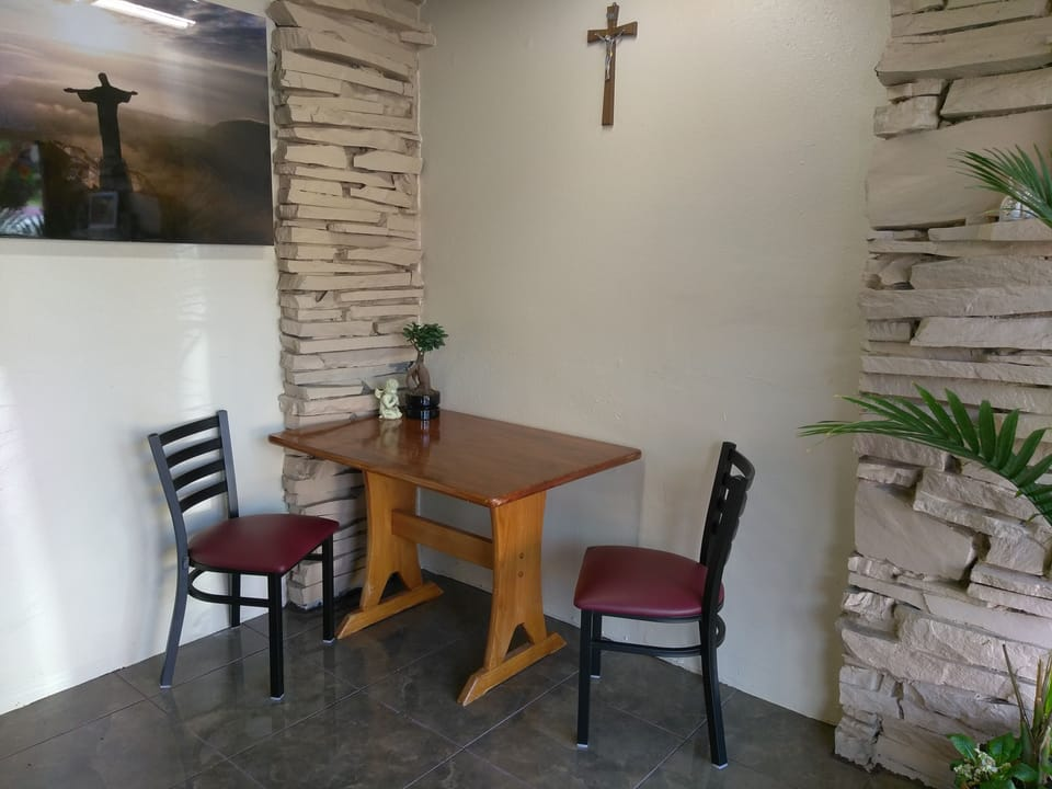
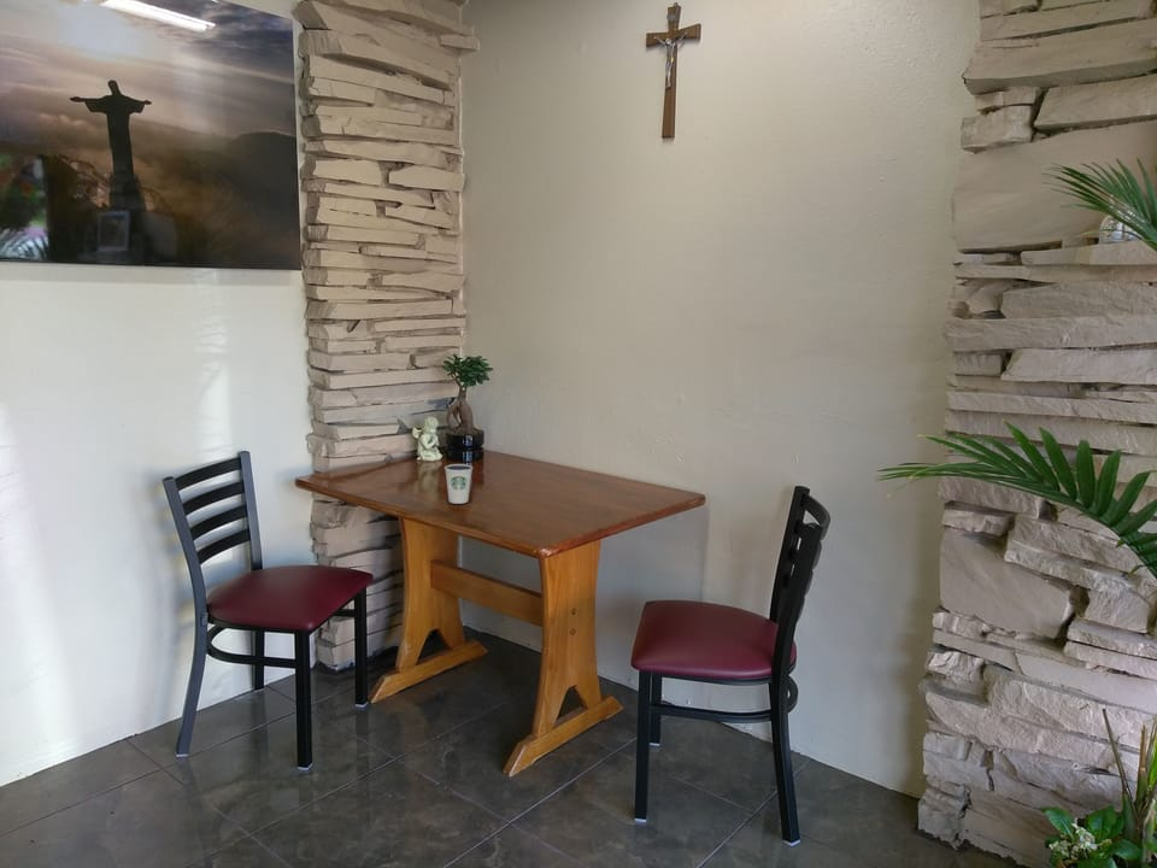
+ dixie cup [444,463,474,505]
